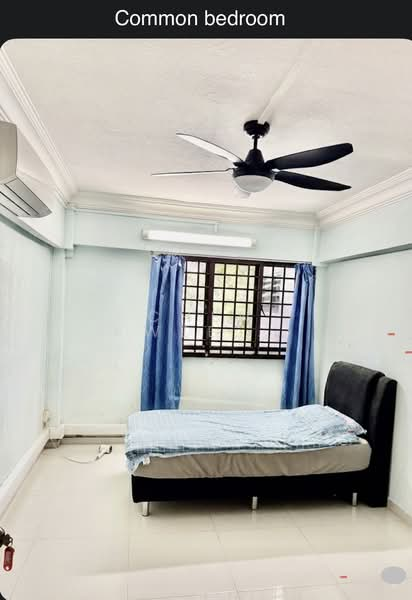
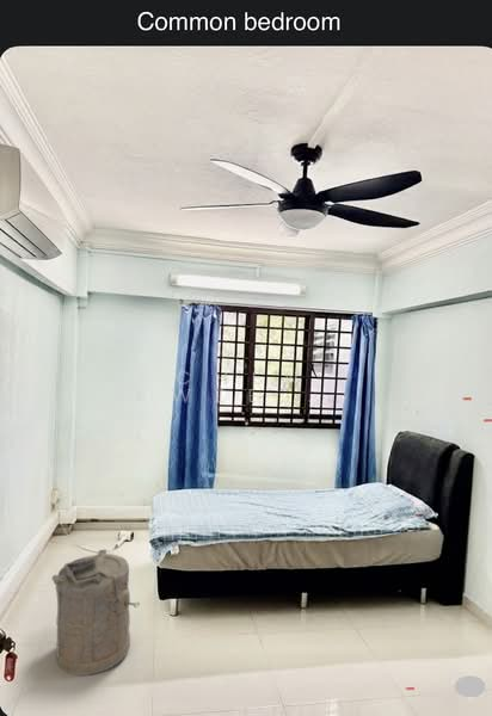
+ laundry hamper [50,548,141,677]
